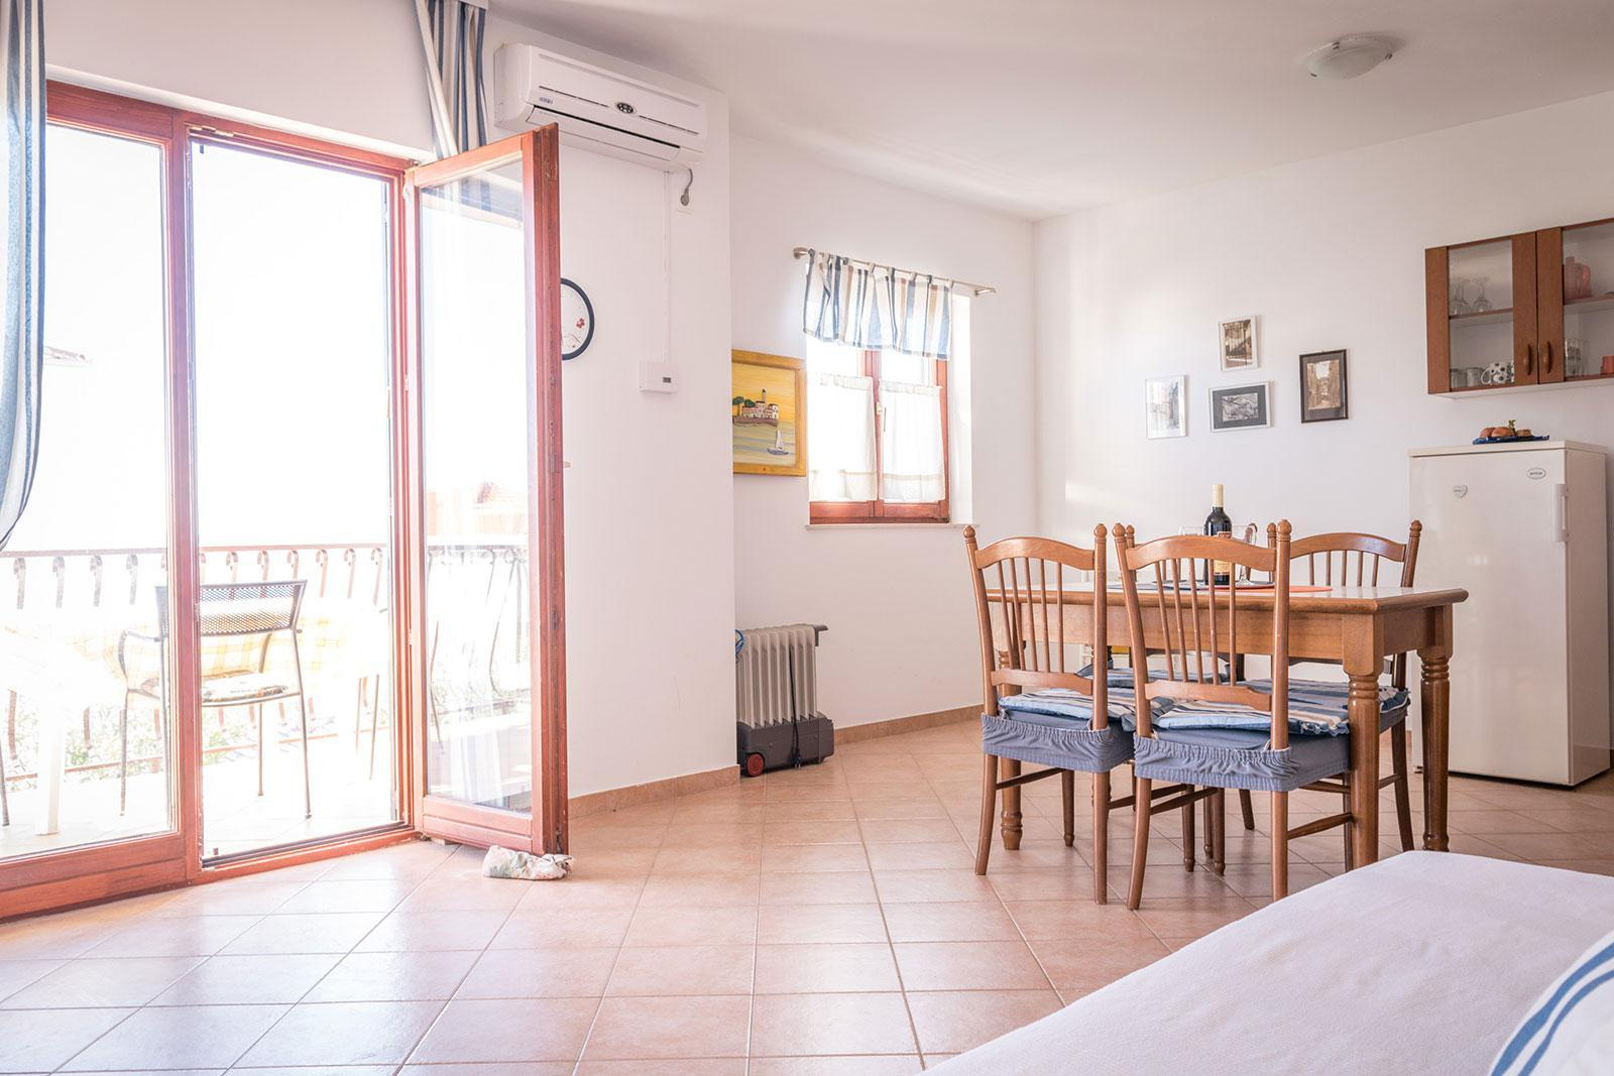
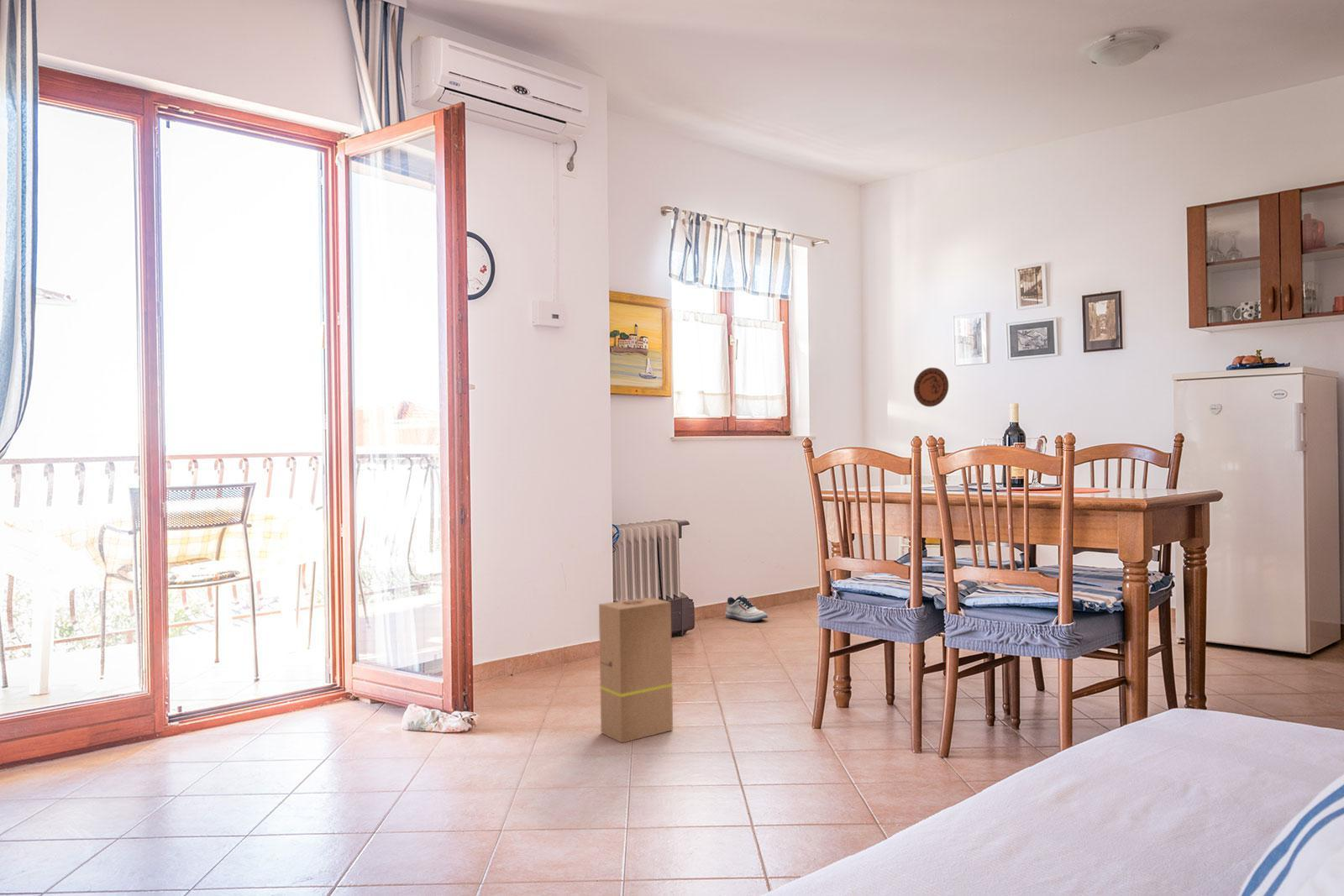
+ shoe [725,595,769,622]
+ cardboard box [598,596,674,744]
+ decorative plate [913,367,949,407]
